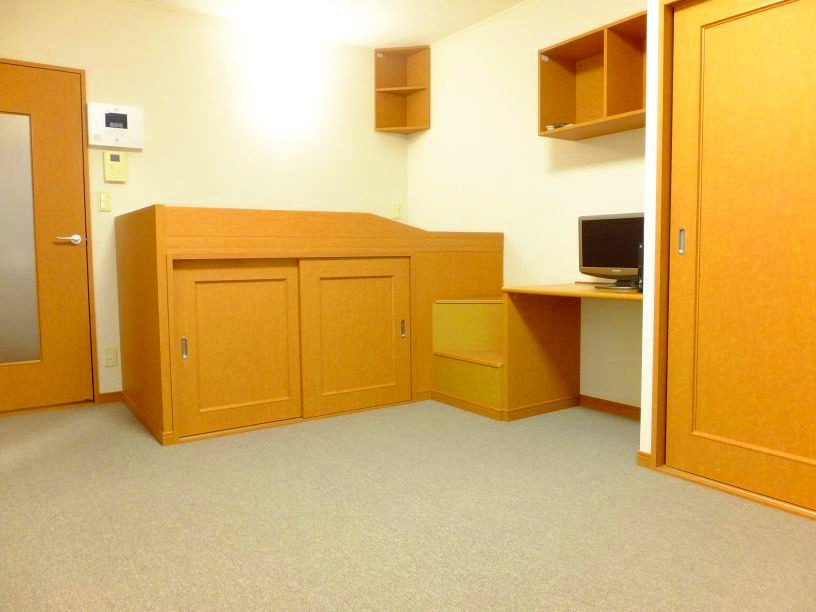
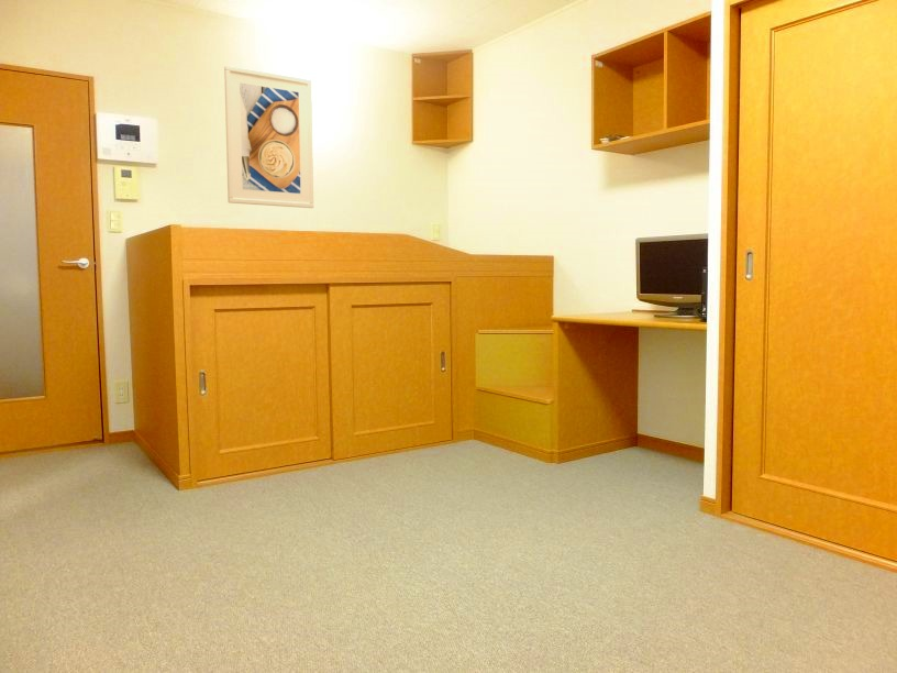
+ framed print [223,65,314,209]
